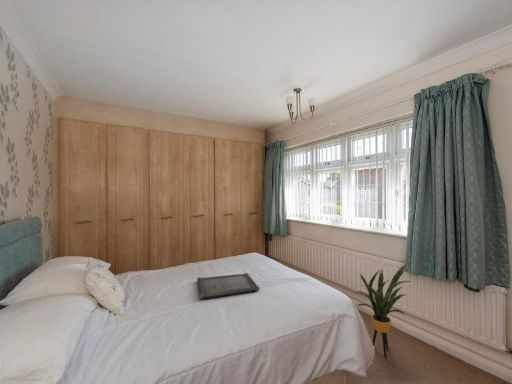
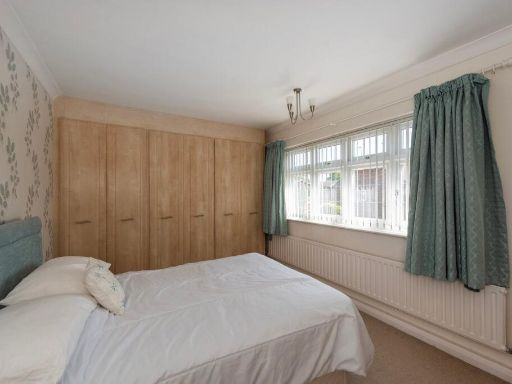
- serving tray [196,272,260,300]
- house plant [352,262,412,358]
